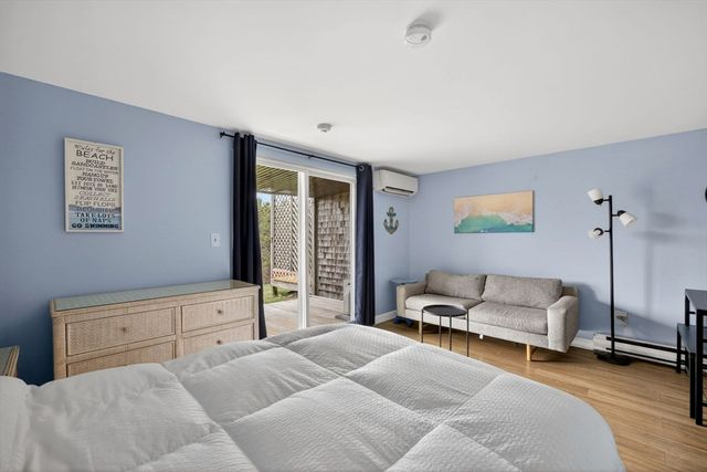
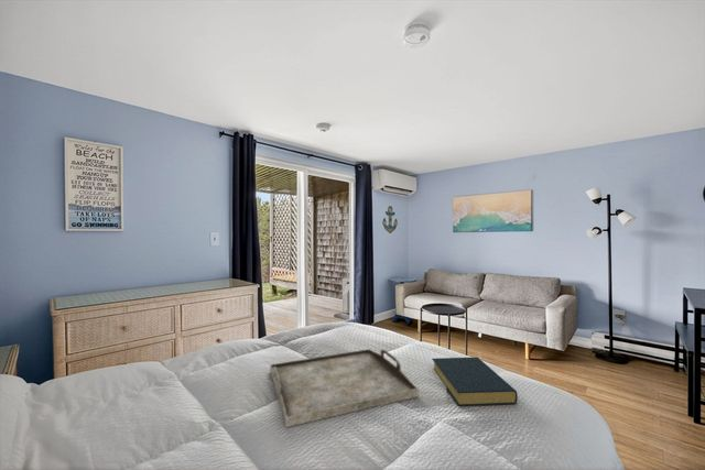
+ hardback book [431,357,519,407]
+ serving tray [269,348,420,428]
